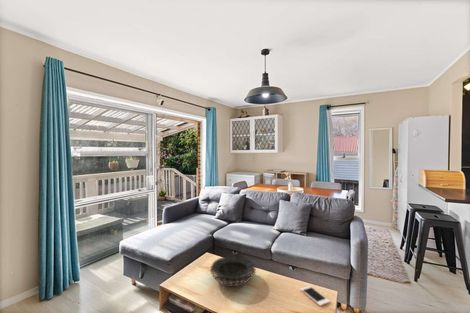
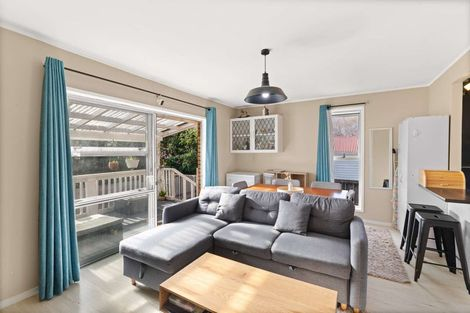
- cell phone [299,285,331,307]
- decorative bowl [209,255,257,287]
